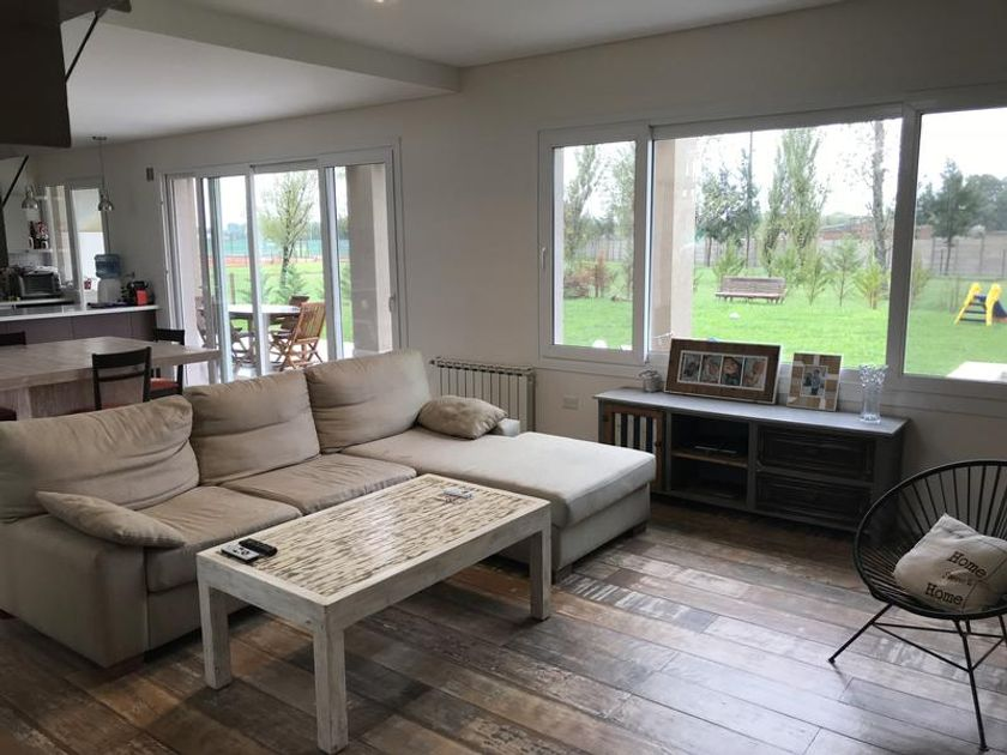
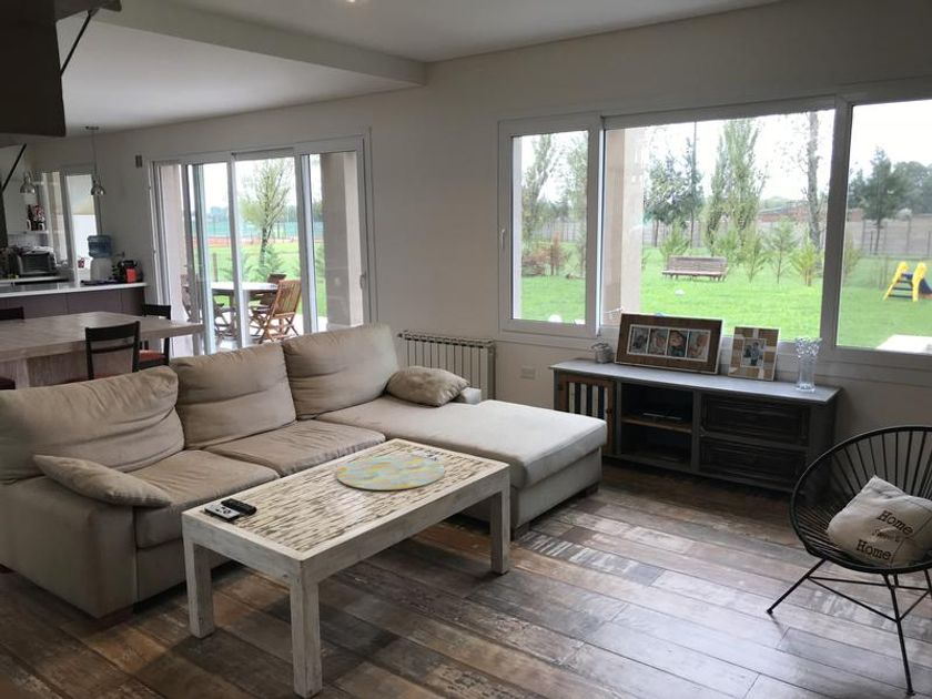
+ decorative tray [335,455,446,492]
